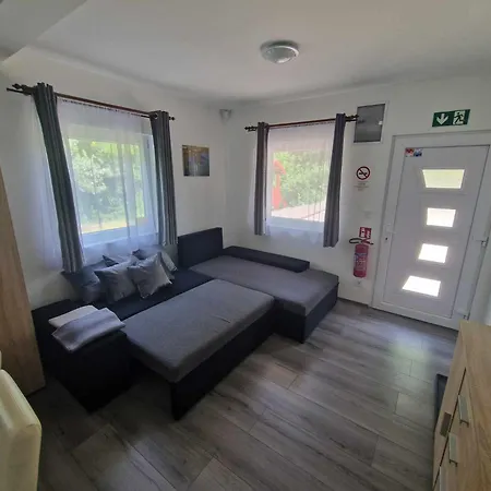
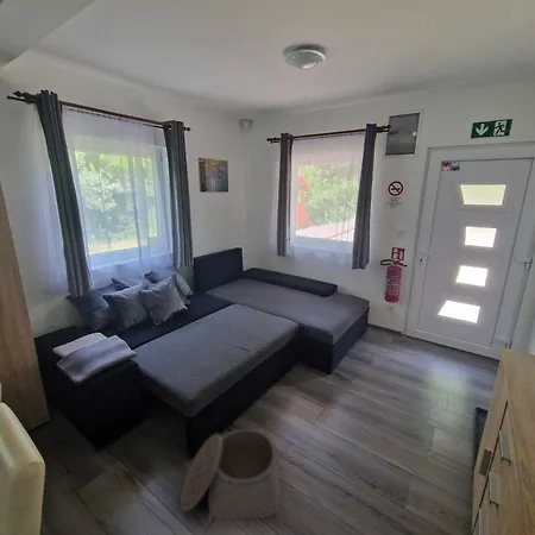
+ basket [180,428,283,529]
